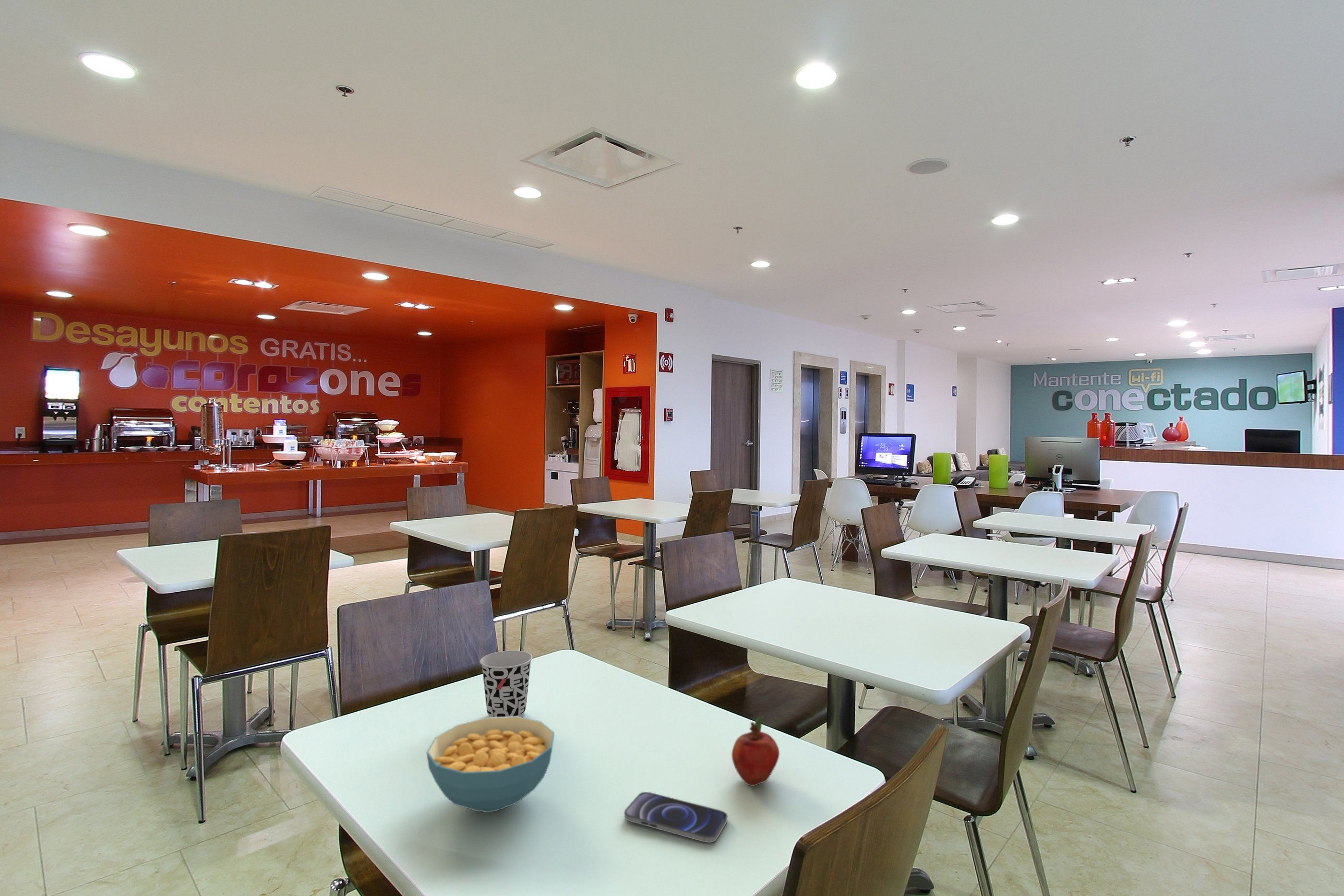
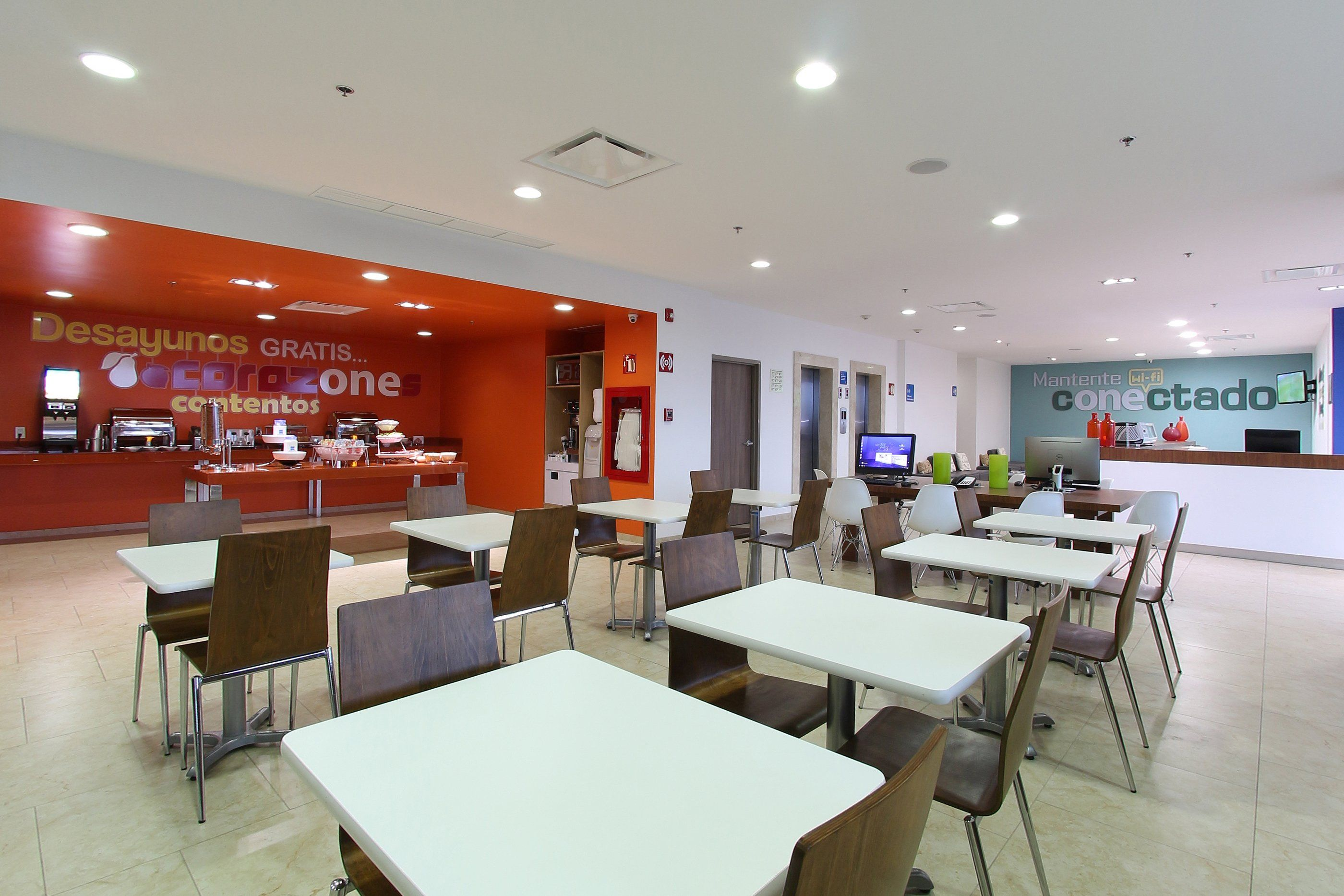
- cup [480,650,533,717]
- fruit [731,716,780,787]
- smartphone [624,791,728,843]
- cereal bowl [426,717,555,812]
